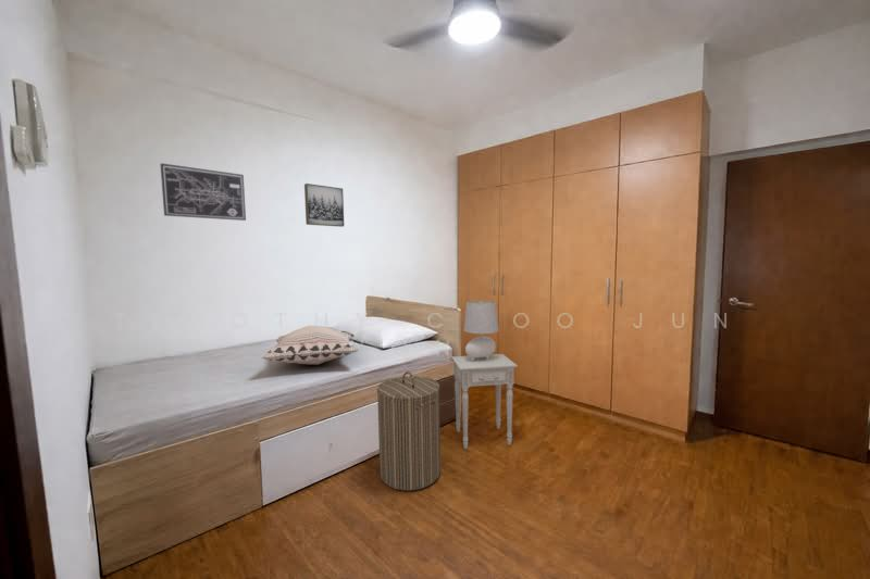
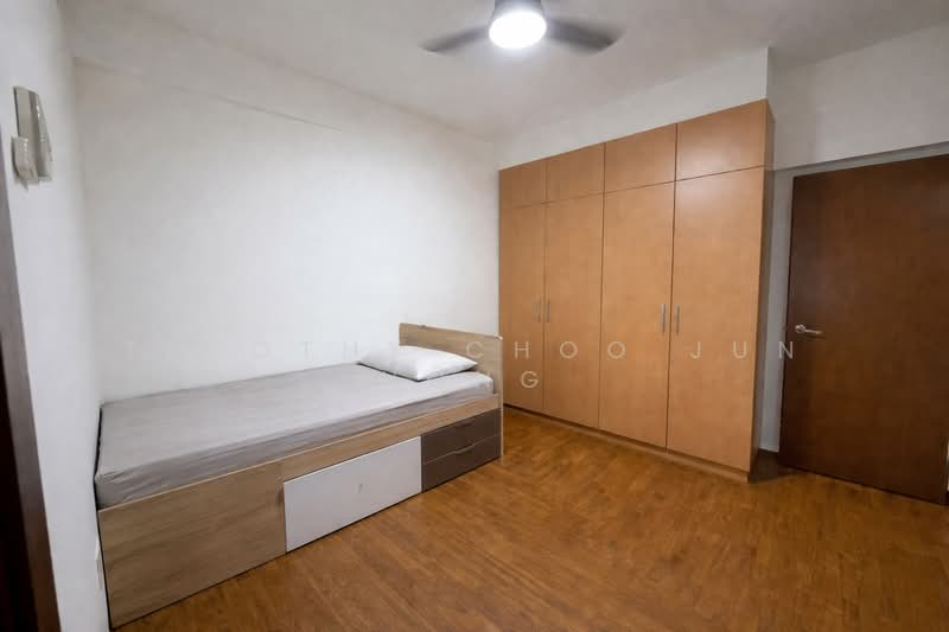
- nightstand [450,353,519,450]
- decorative pillow [261,325,359,366]
- table lamp [462,300,500,361]
- laundry hamper [376,370,442,492]
- wall art [303,182,345,228]
- wall art [160,162,247,222]
